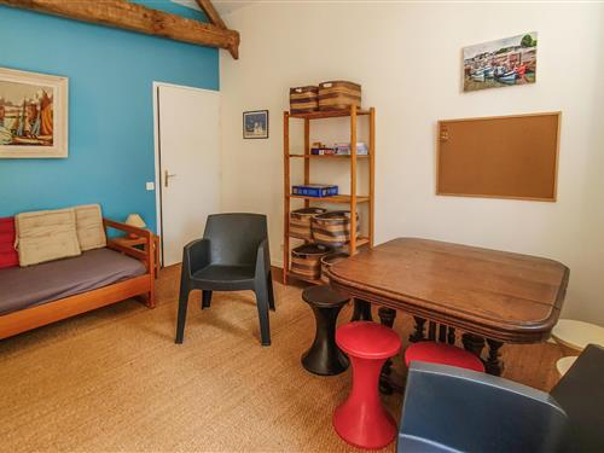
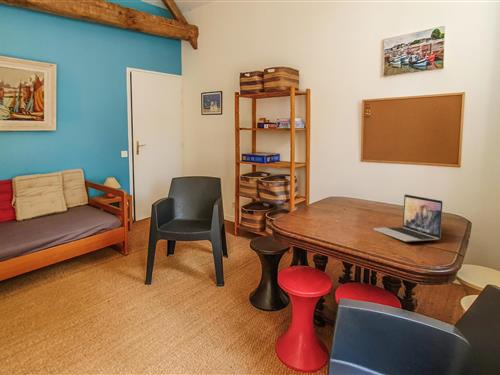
+ laptop [372,193,444,243]
